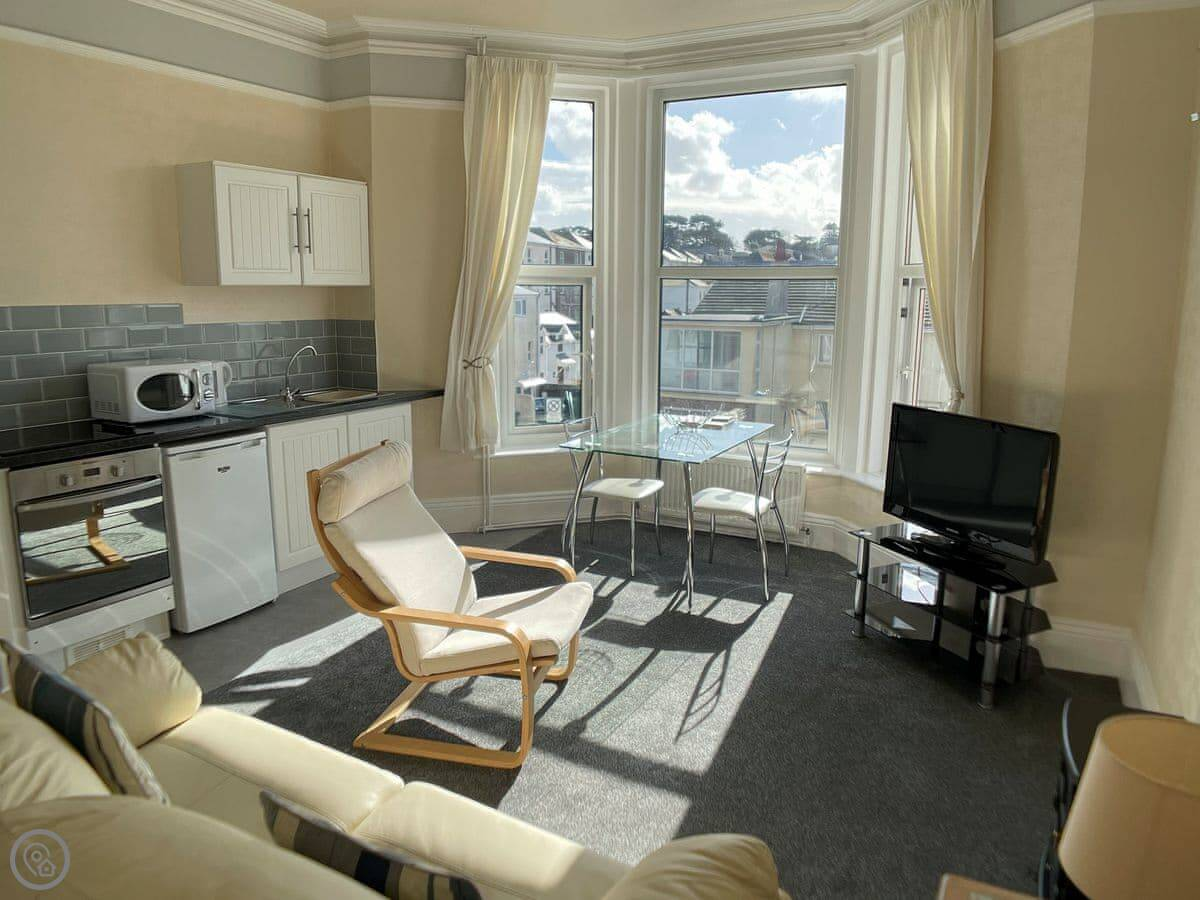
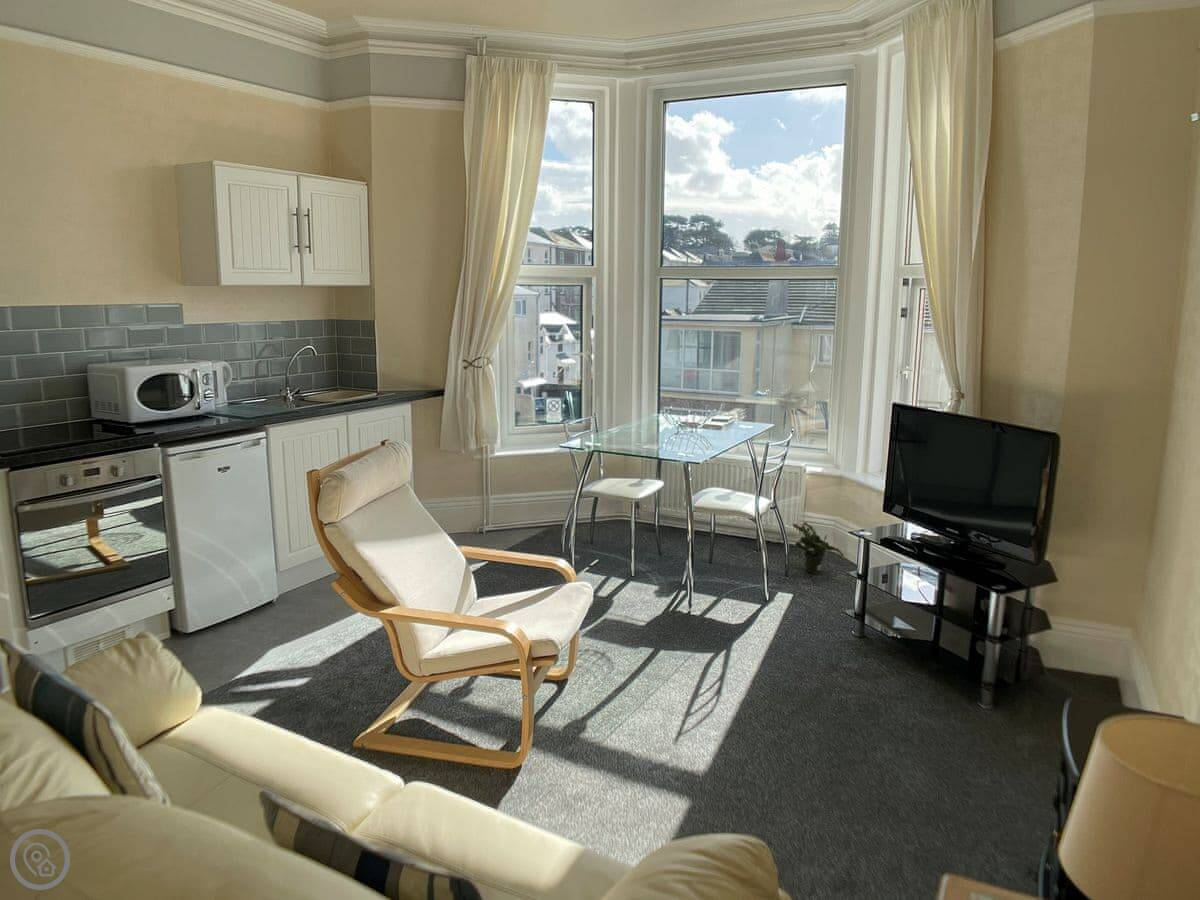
+ potted plant [792,521,845,575]
